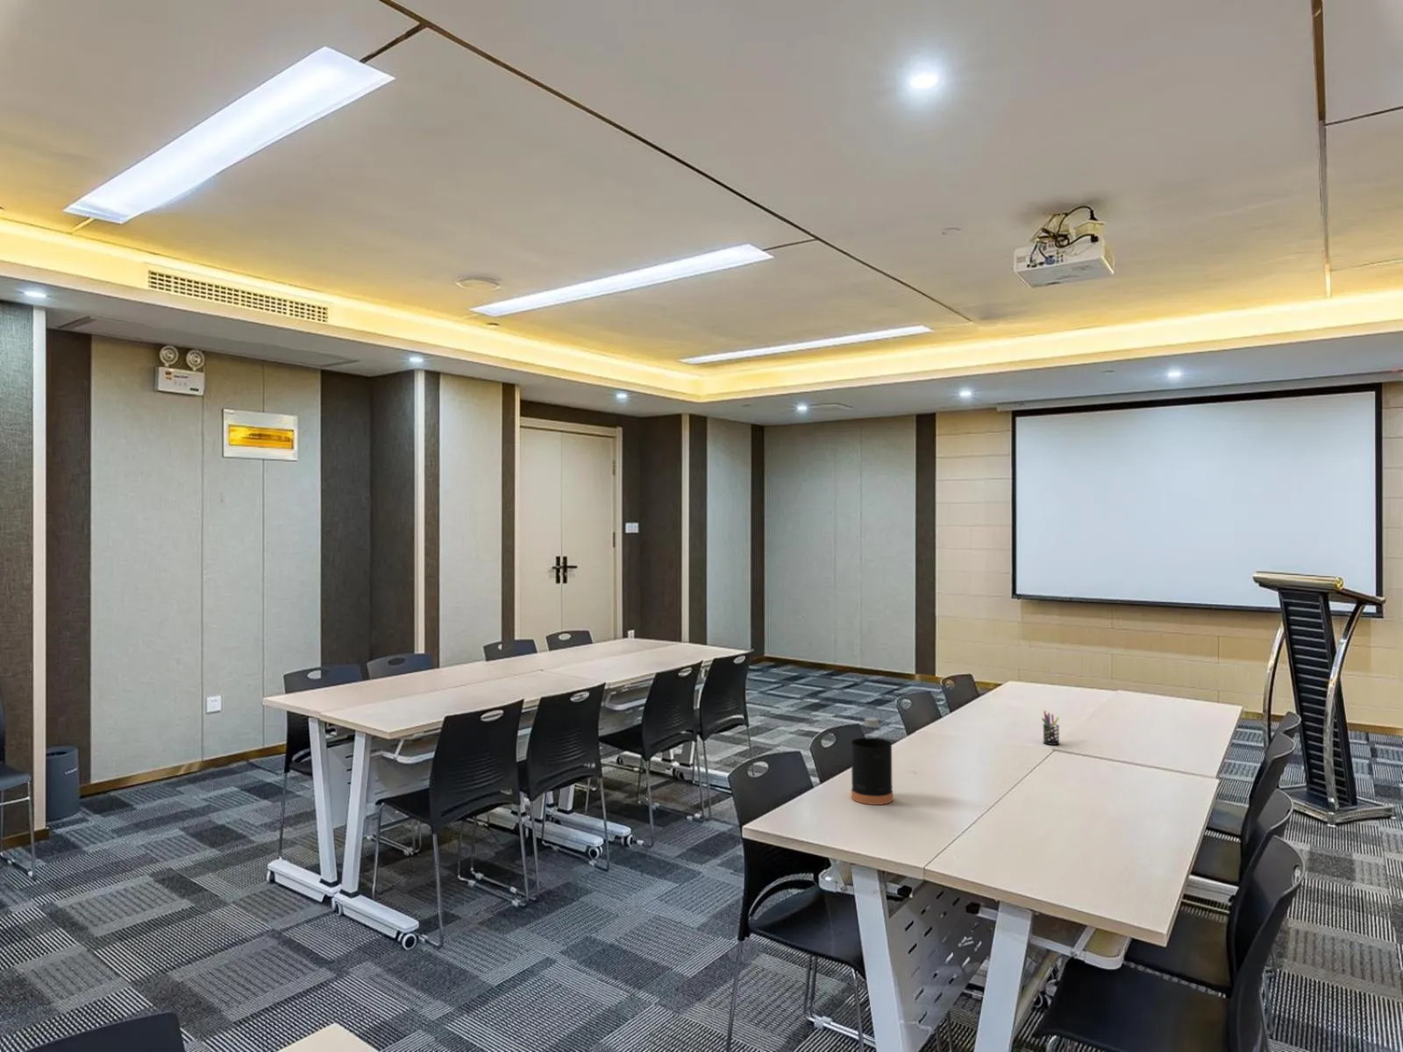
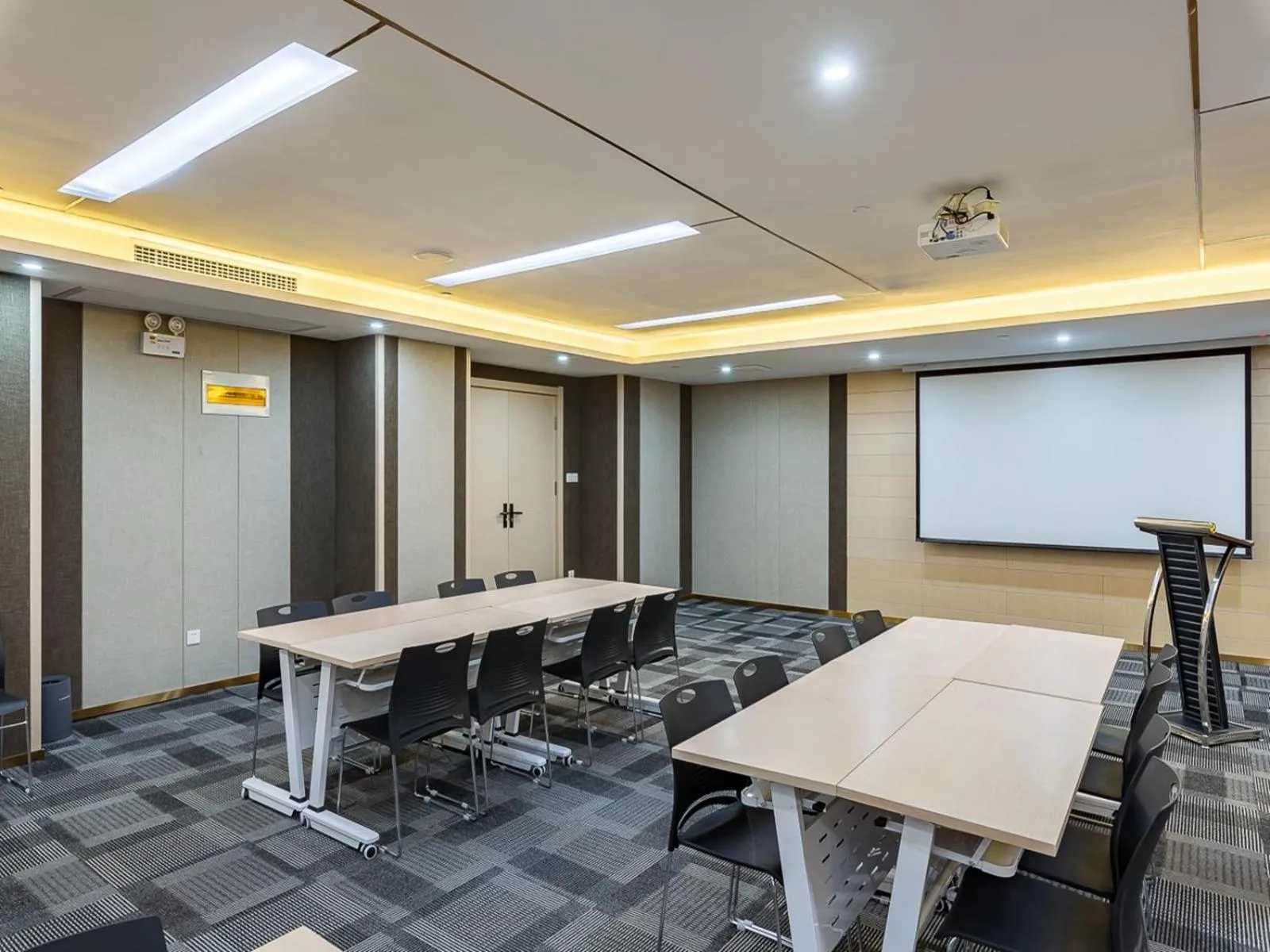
- pen holder [1041,711,1061,746]
- bottle [851,716,894,806]
